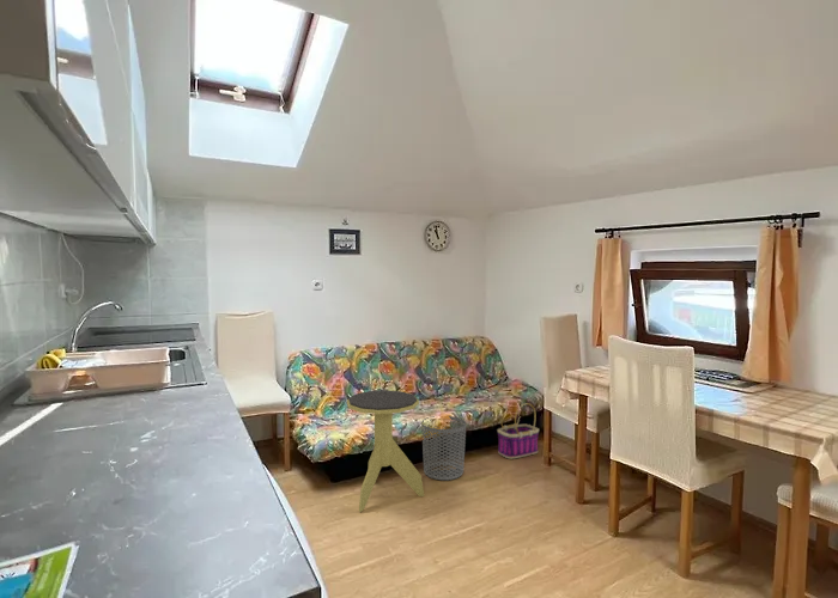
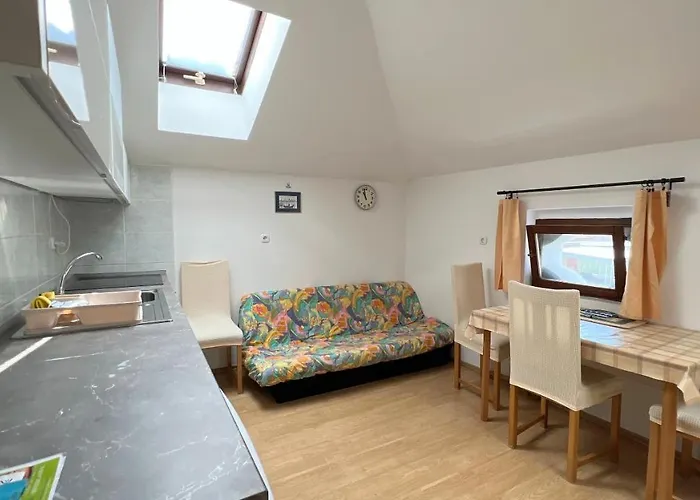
- basket [497,397,540,460]
- side table [346,389,425,513]
- waste bin [420,415,467,481]
